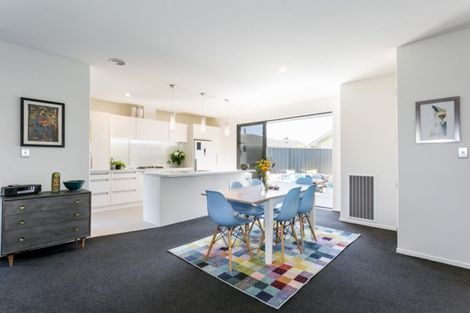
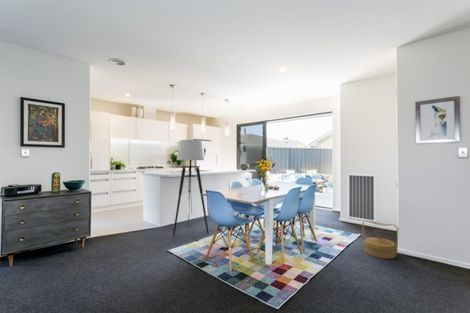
+ floor lamp [172,139,209,241]
+ woven basket [361,219,400,260]
